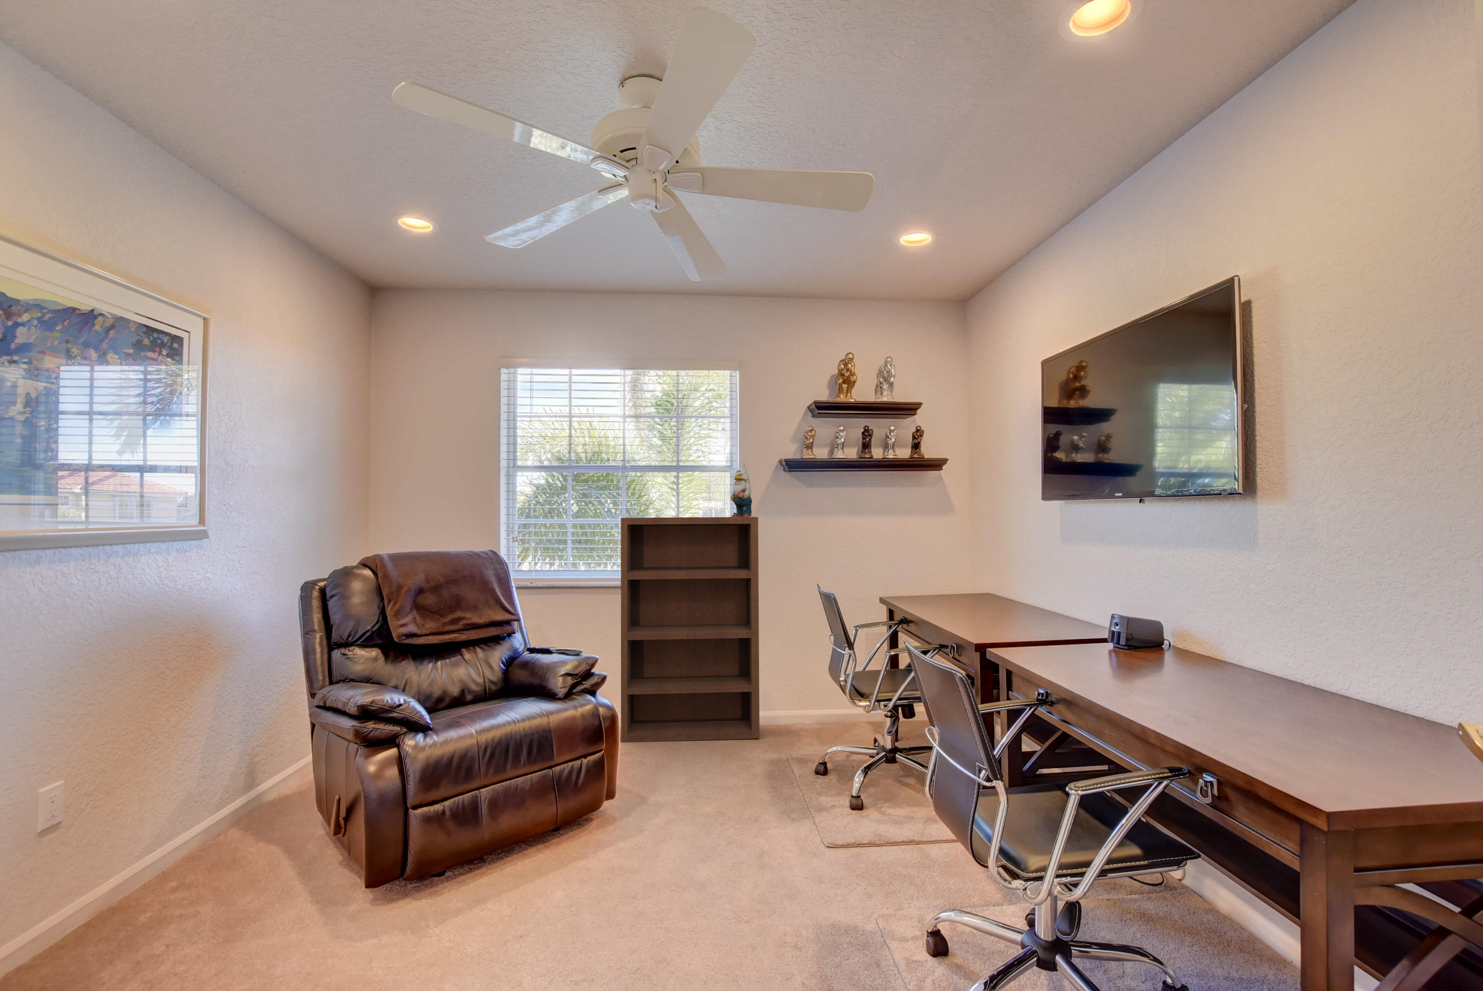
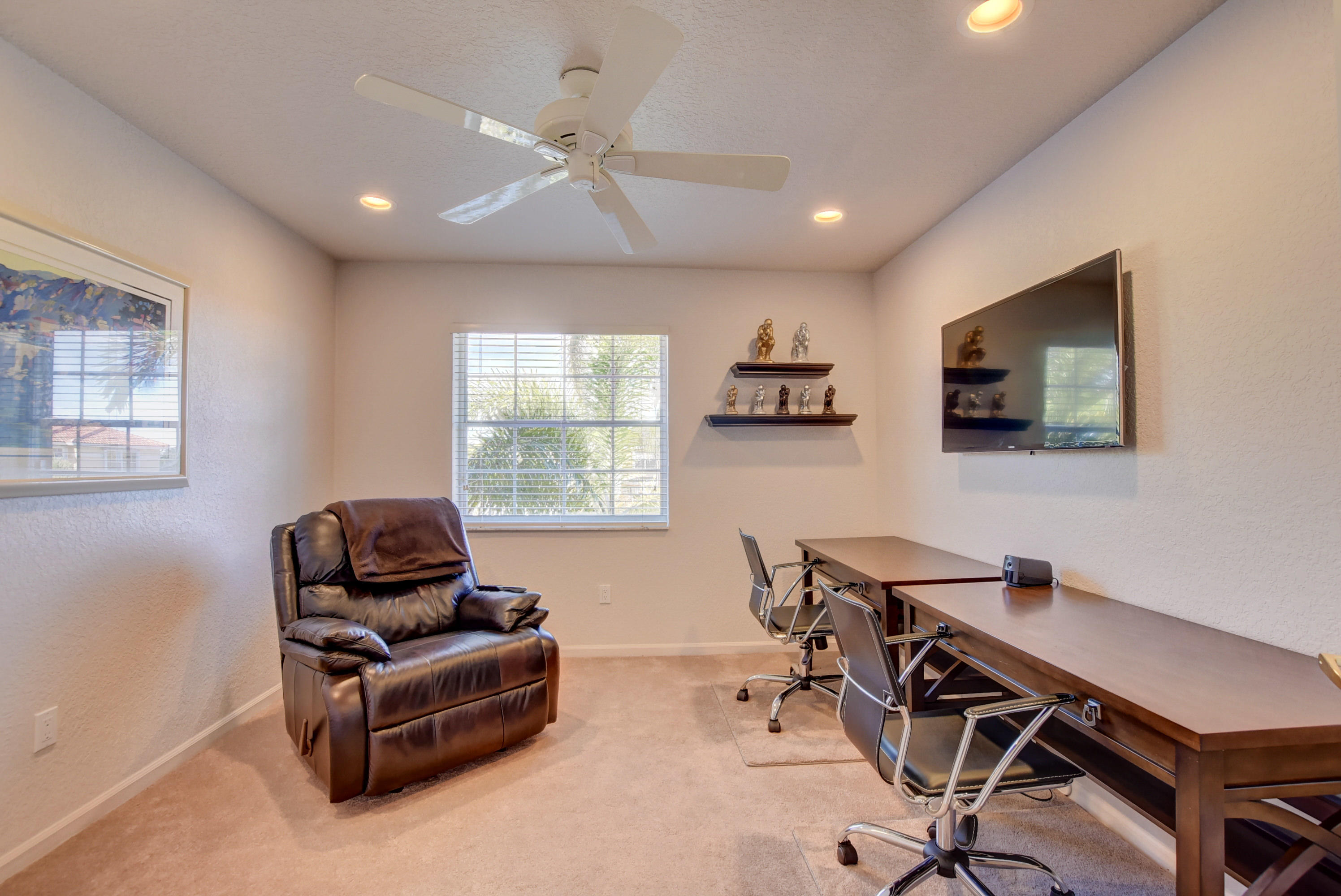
- bookcase [620,517,760,743]
- decorative figurine [730,463,752,518]
